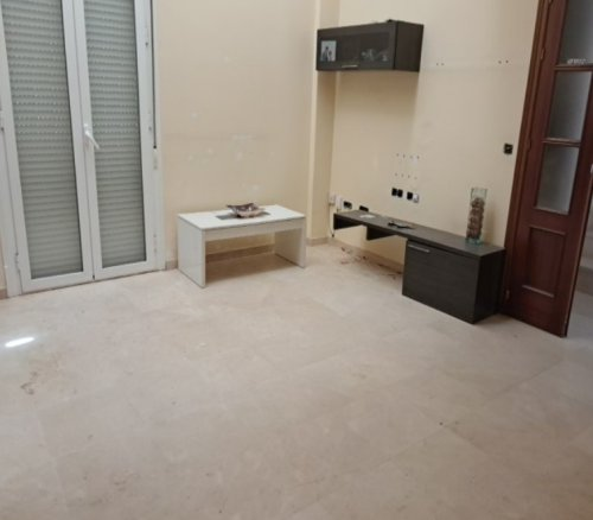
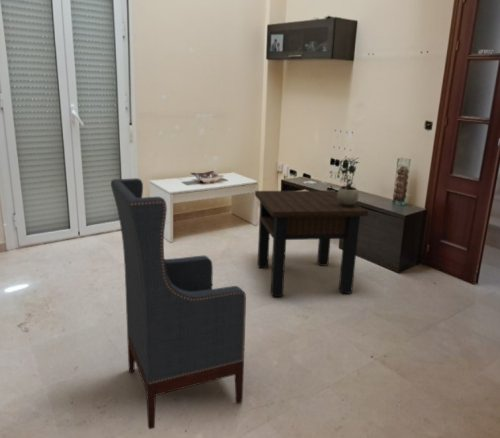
+ armchair [110,177,247,430]
+ potted plant [329,157,360,207]
+ side table [254,190,369,298]
